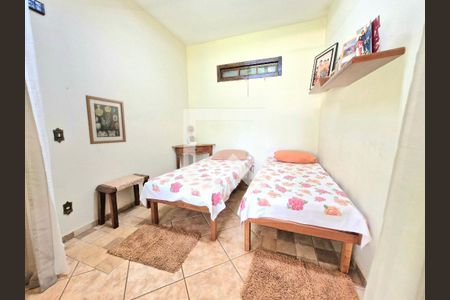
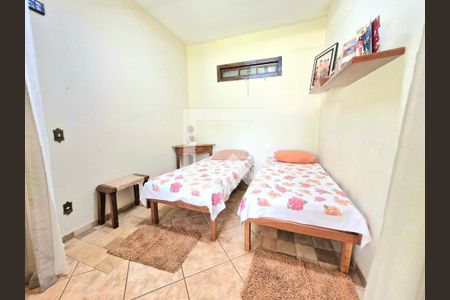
- wall art [84,94,127,145]
